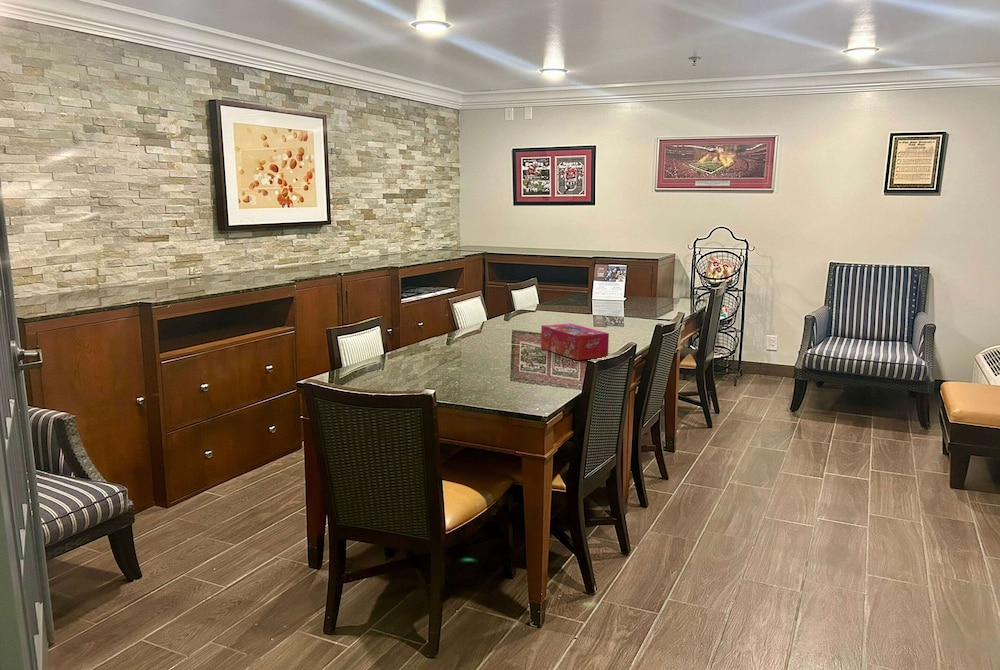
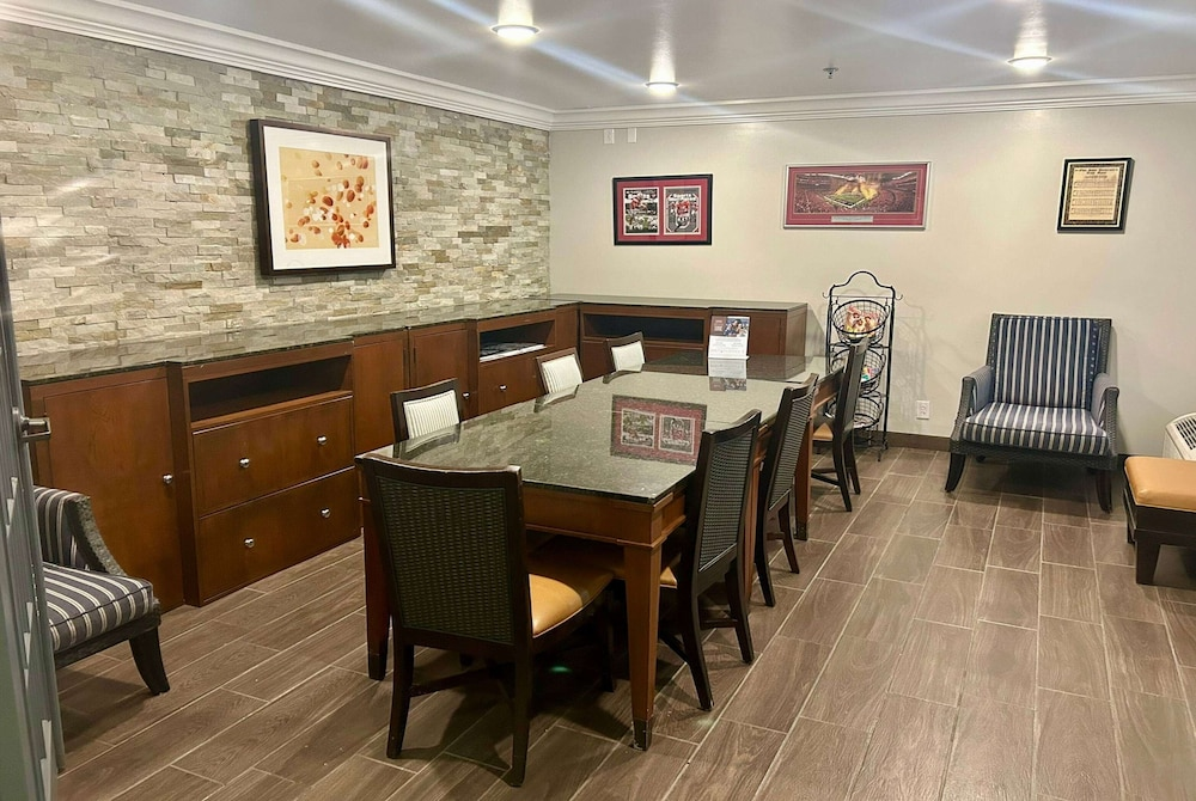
- tissue box [540,323,610,361]
